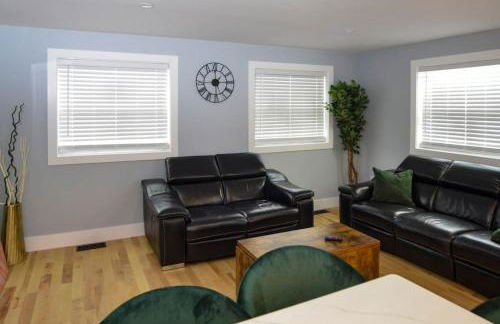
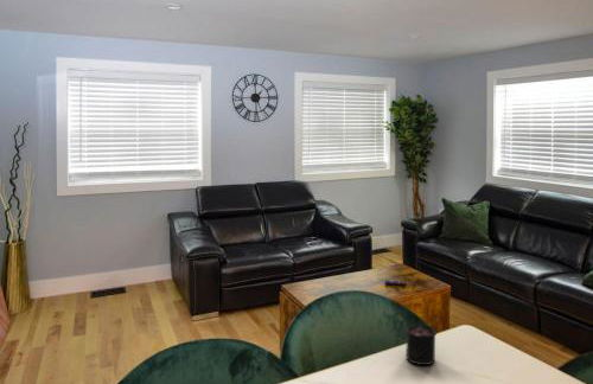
+ candle [404,318,438,366]
